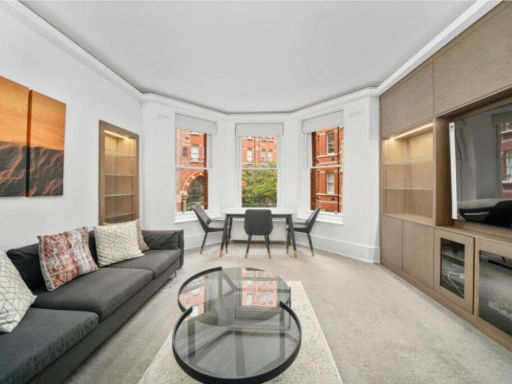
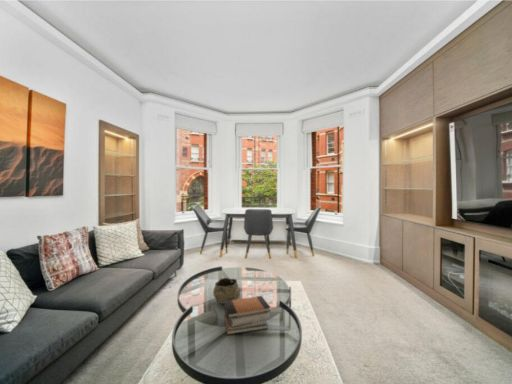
+ decorative bowl [212,277,241,305]
+ book stack [223,295,272,336]
